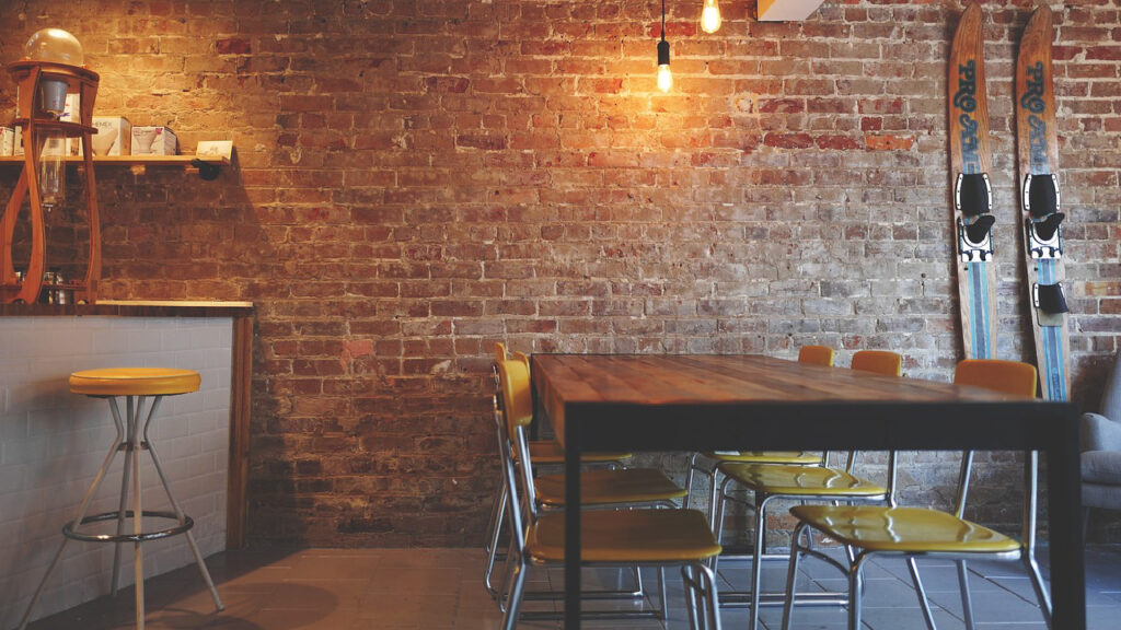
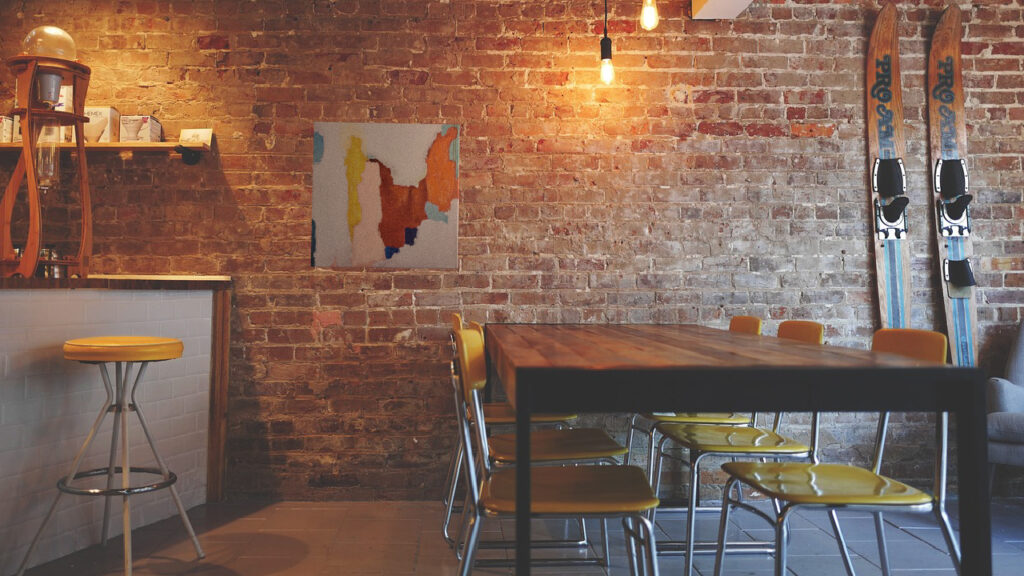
+ wall art [310,121,461,270]
